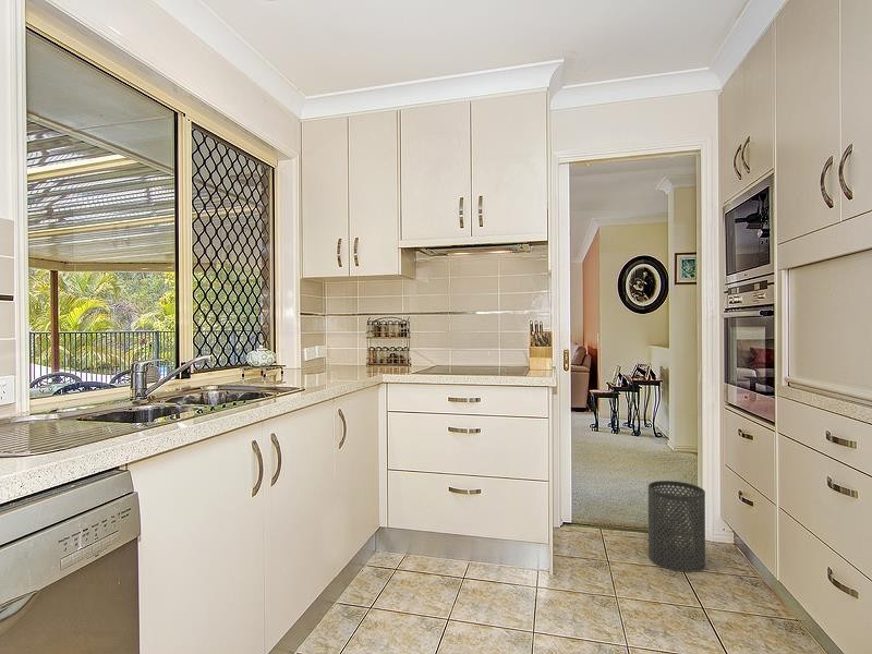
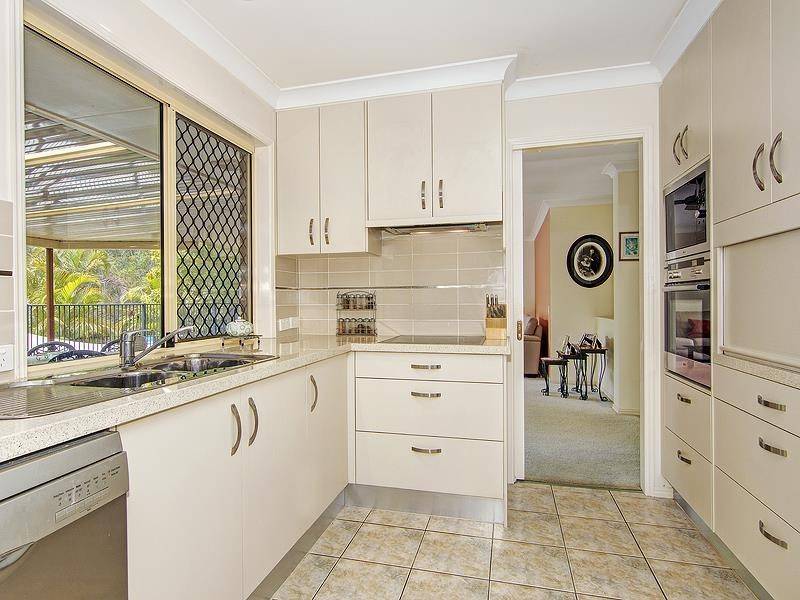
- trash can [647,480,706,573]
